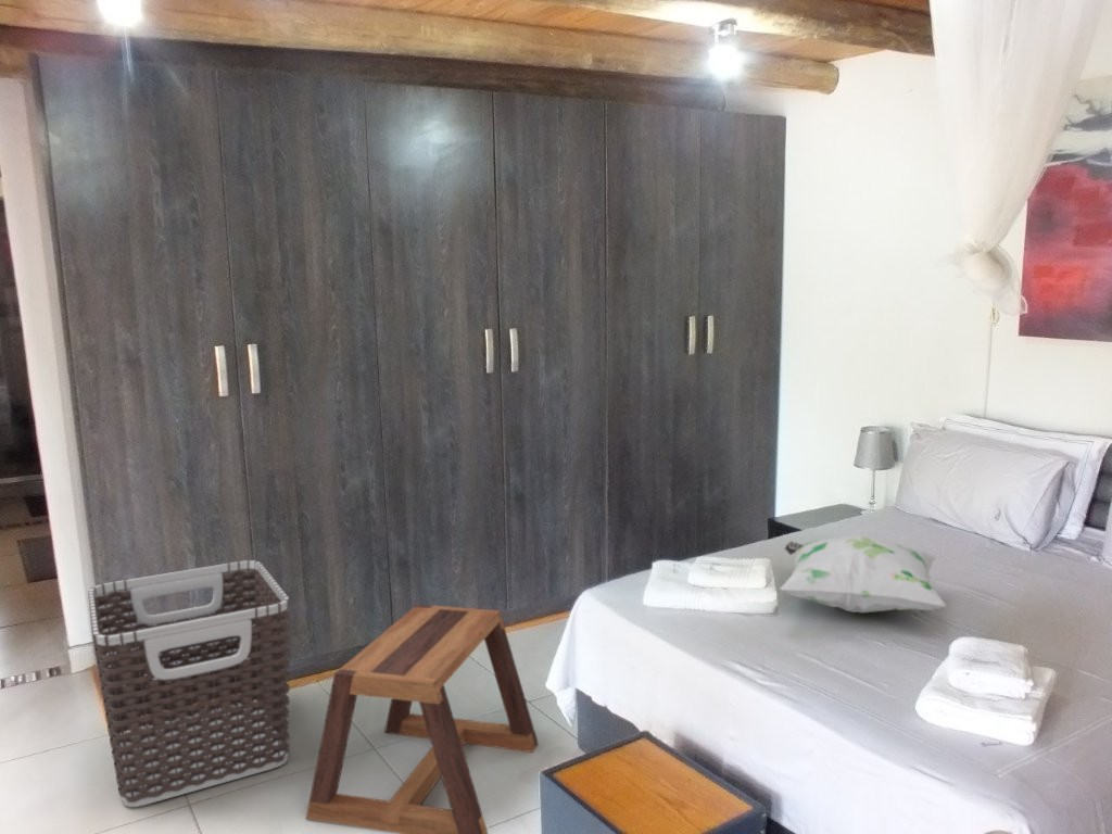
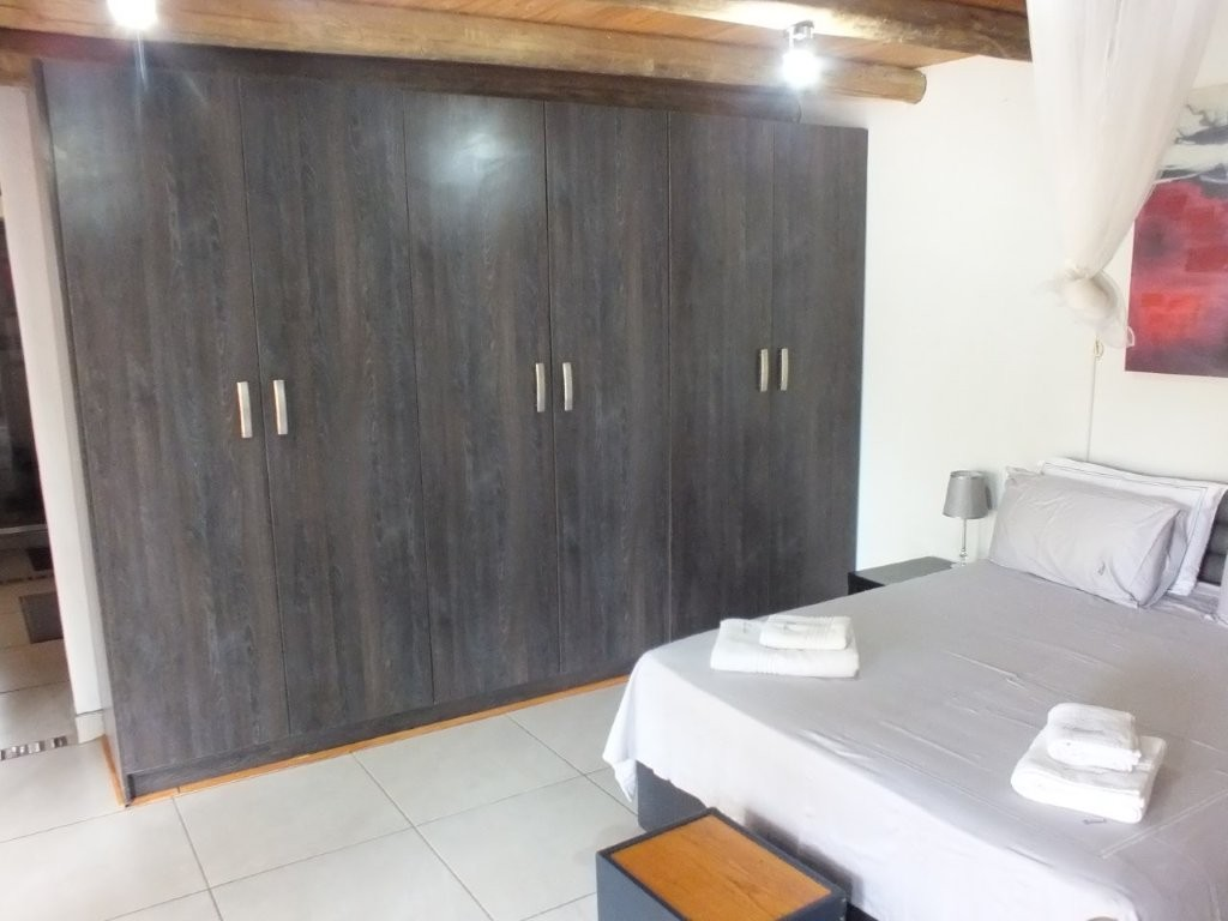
- clothes hamper [87,559,291,808]
- decorative pillow [779,533,948,614]
- stool [305,603,540,834]
